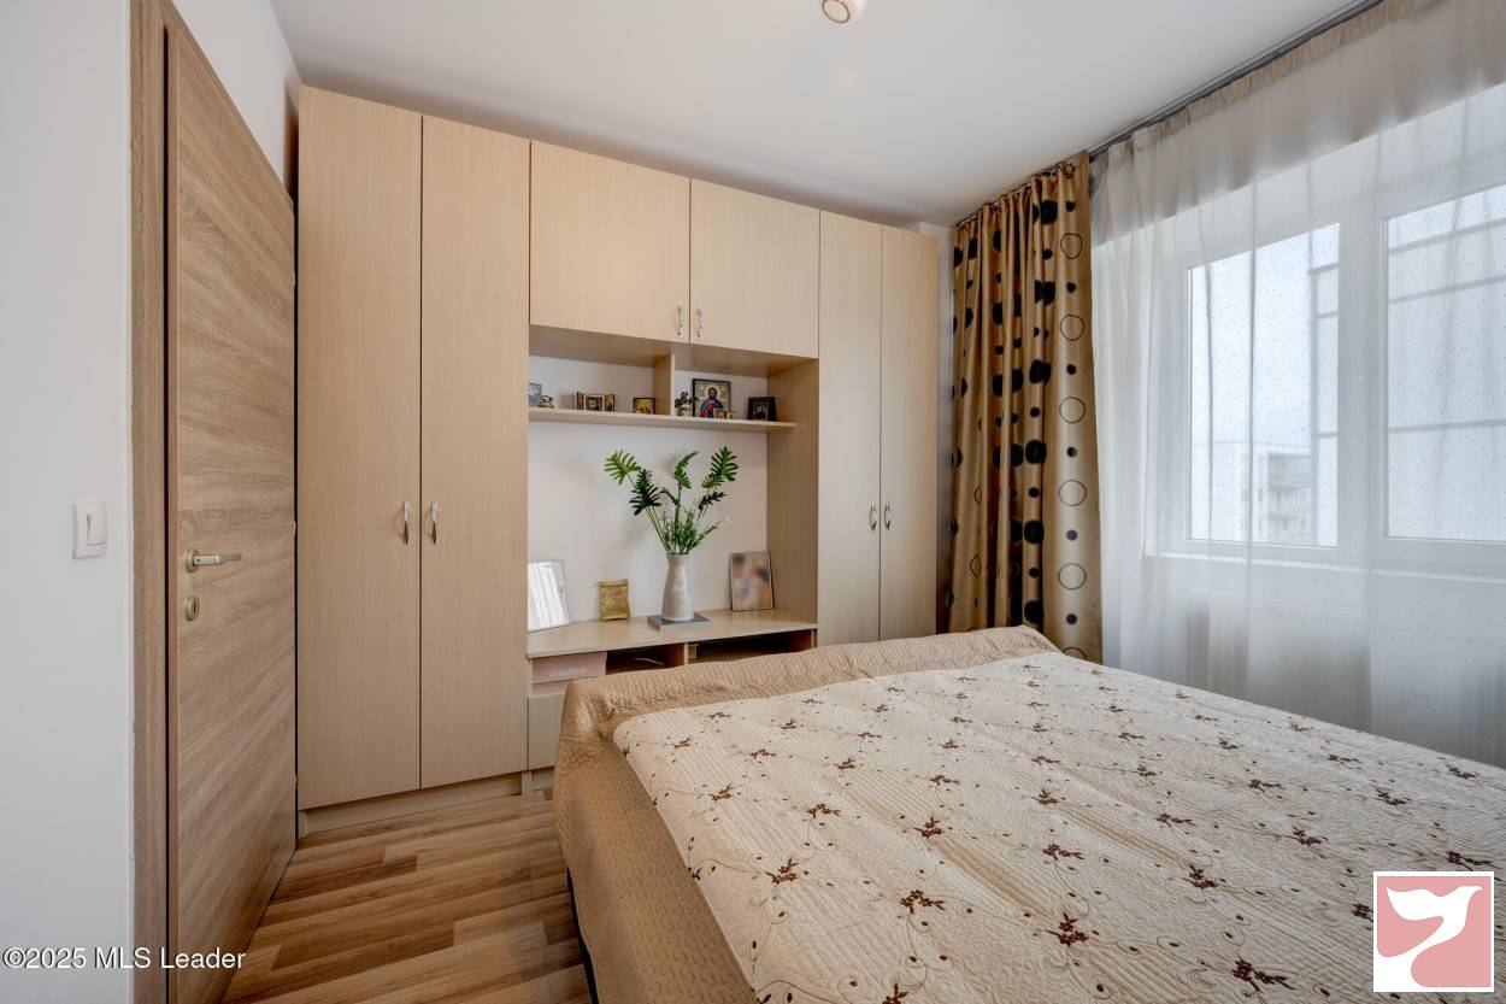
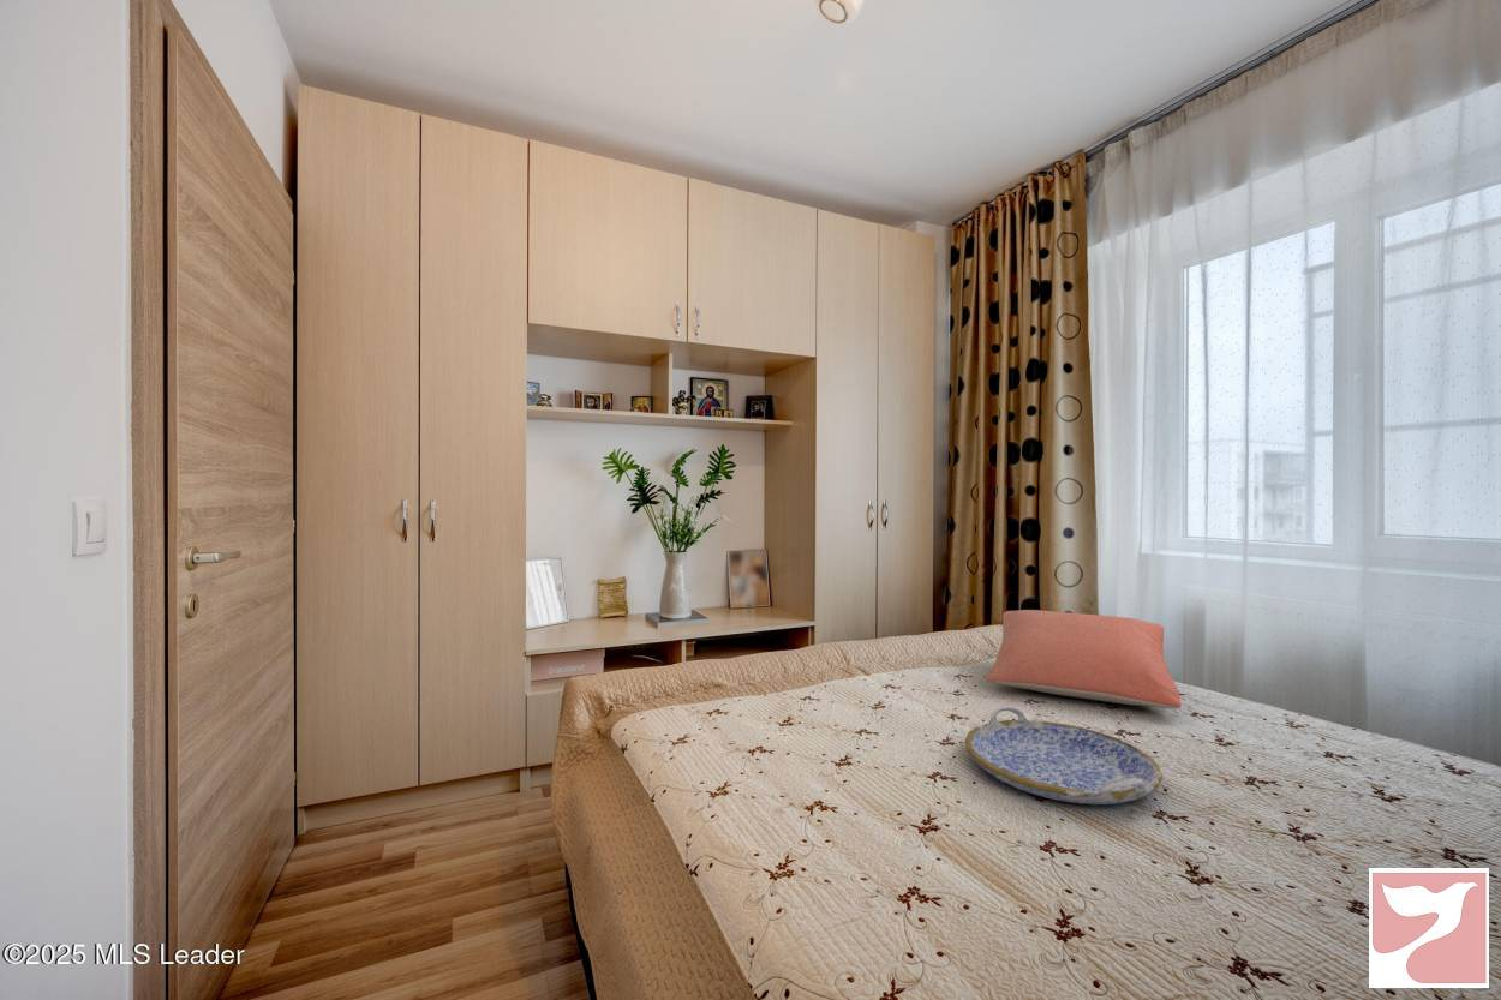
+ pillow [985,609,1182,709]
+ serving tray [964,706,1164,806]
